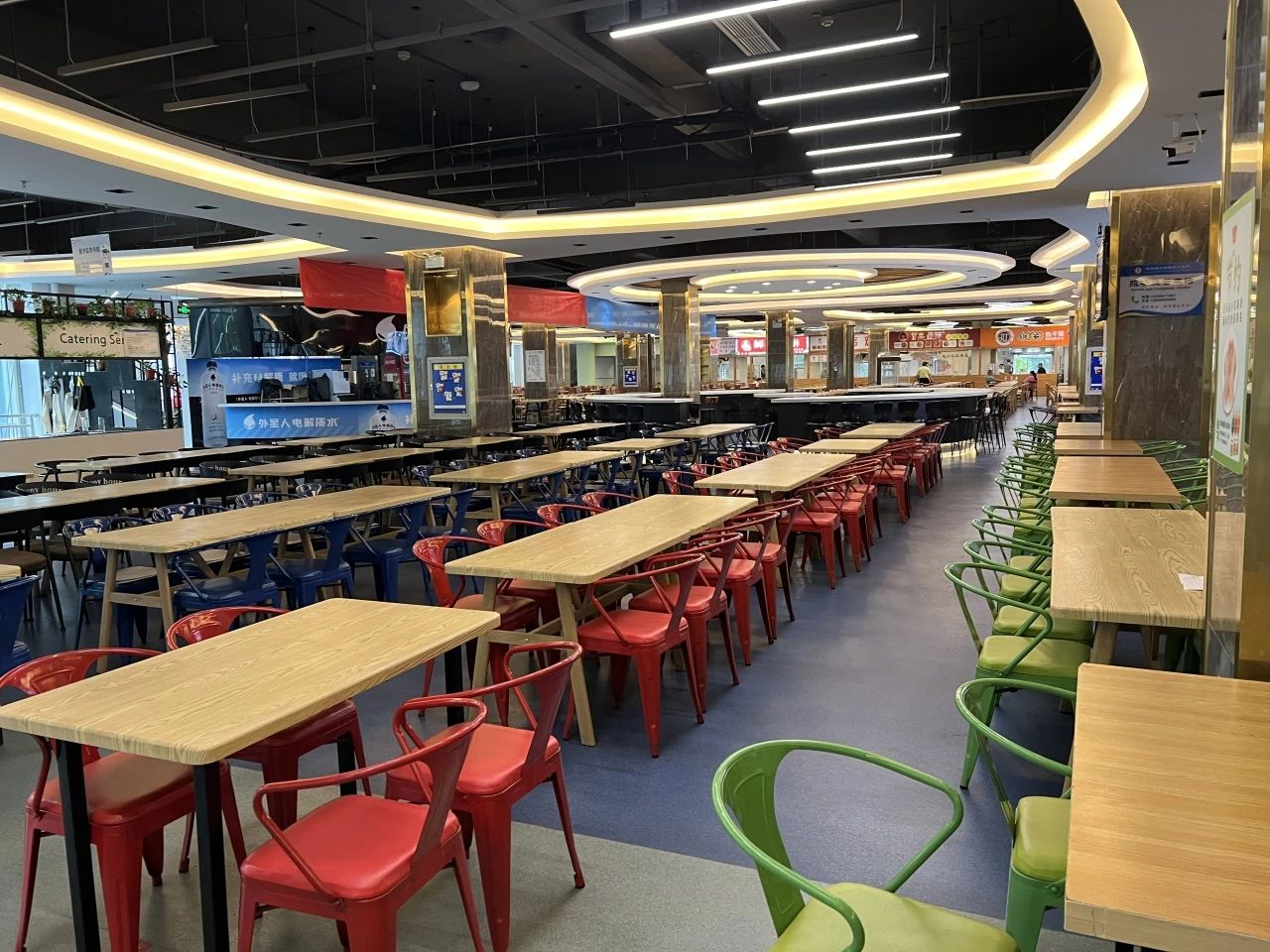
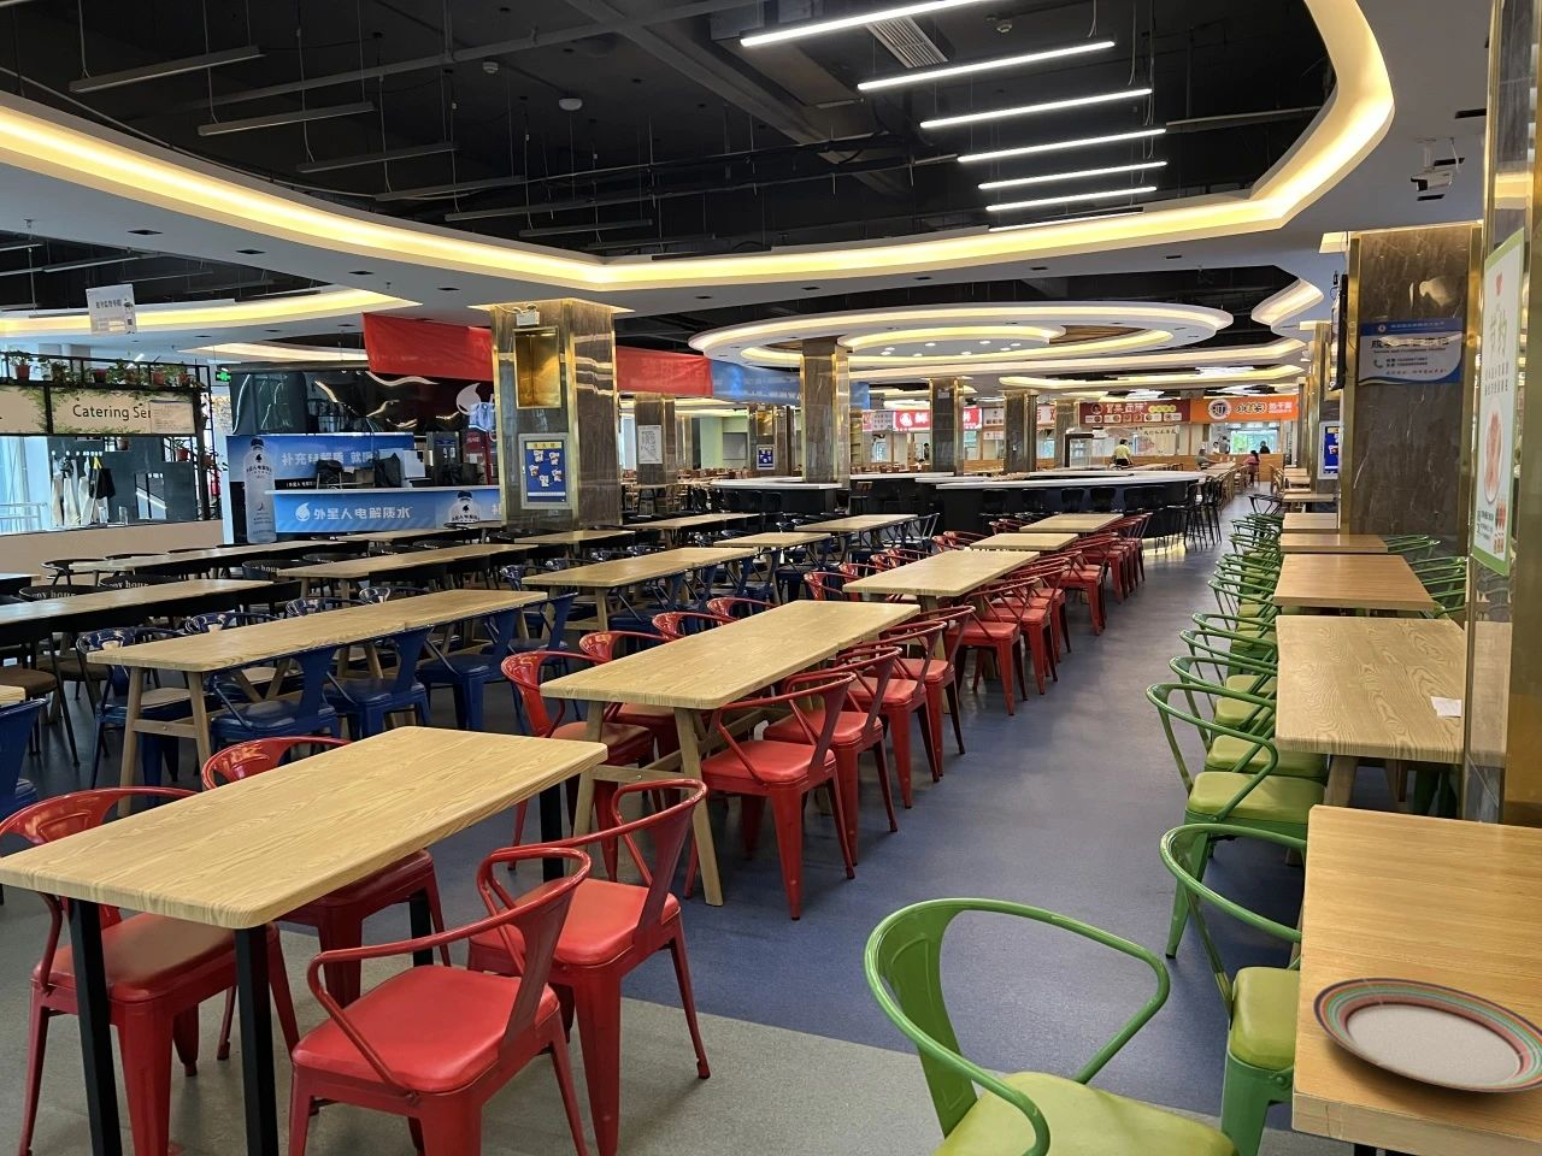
+ plate [1311,976,1542,1093]
